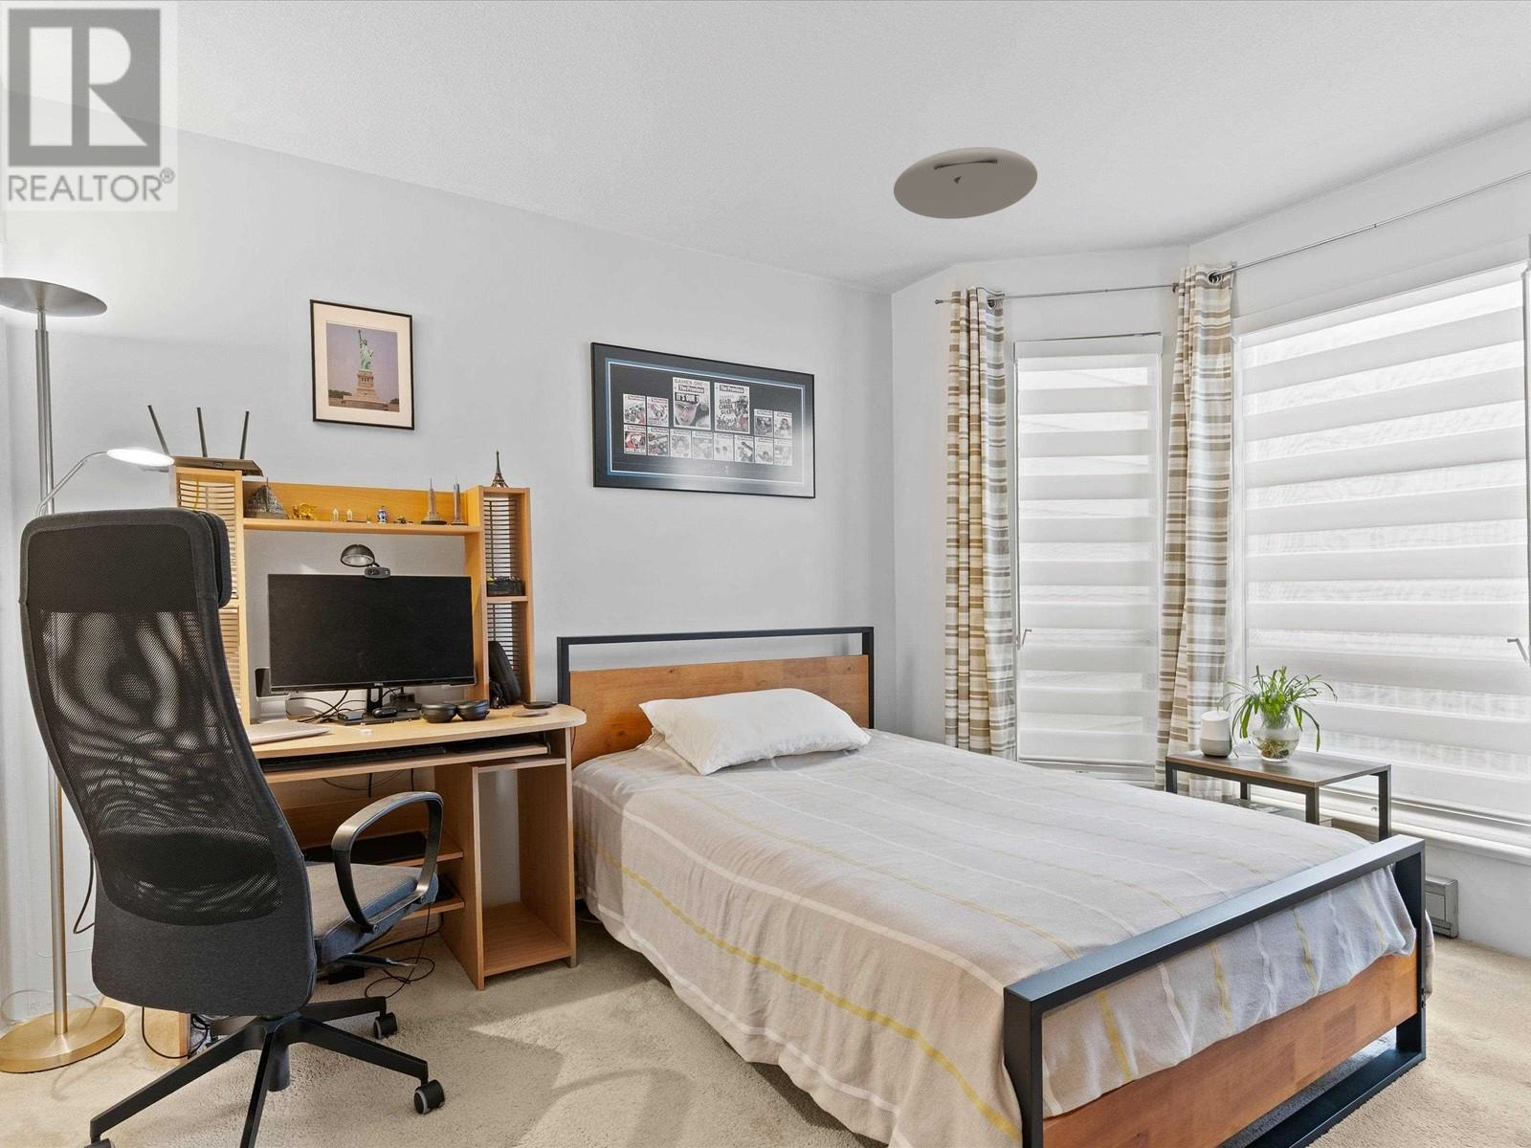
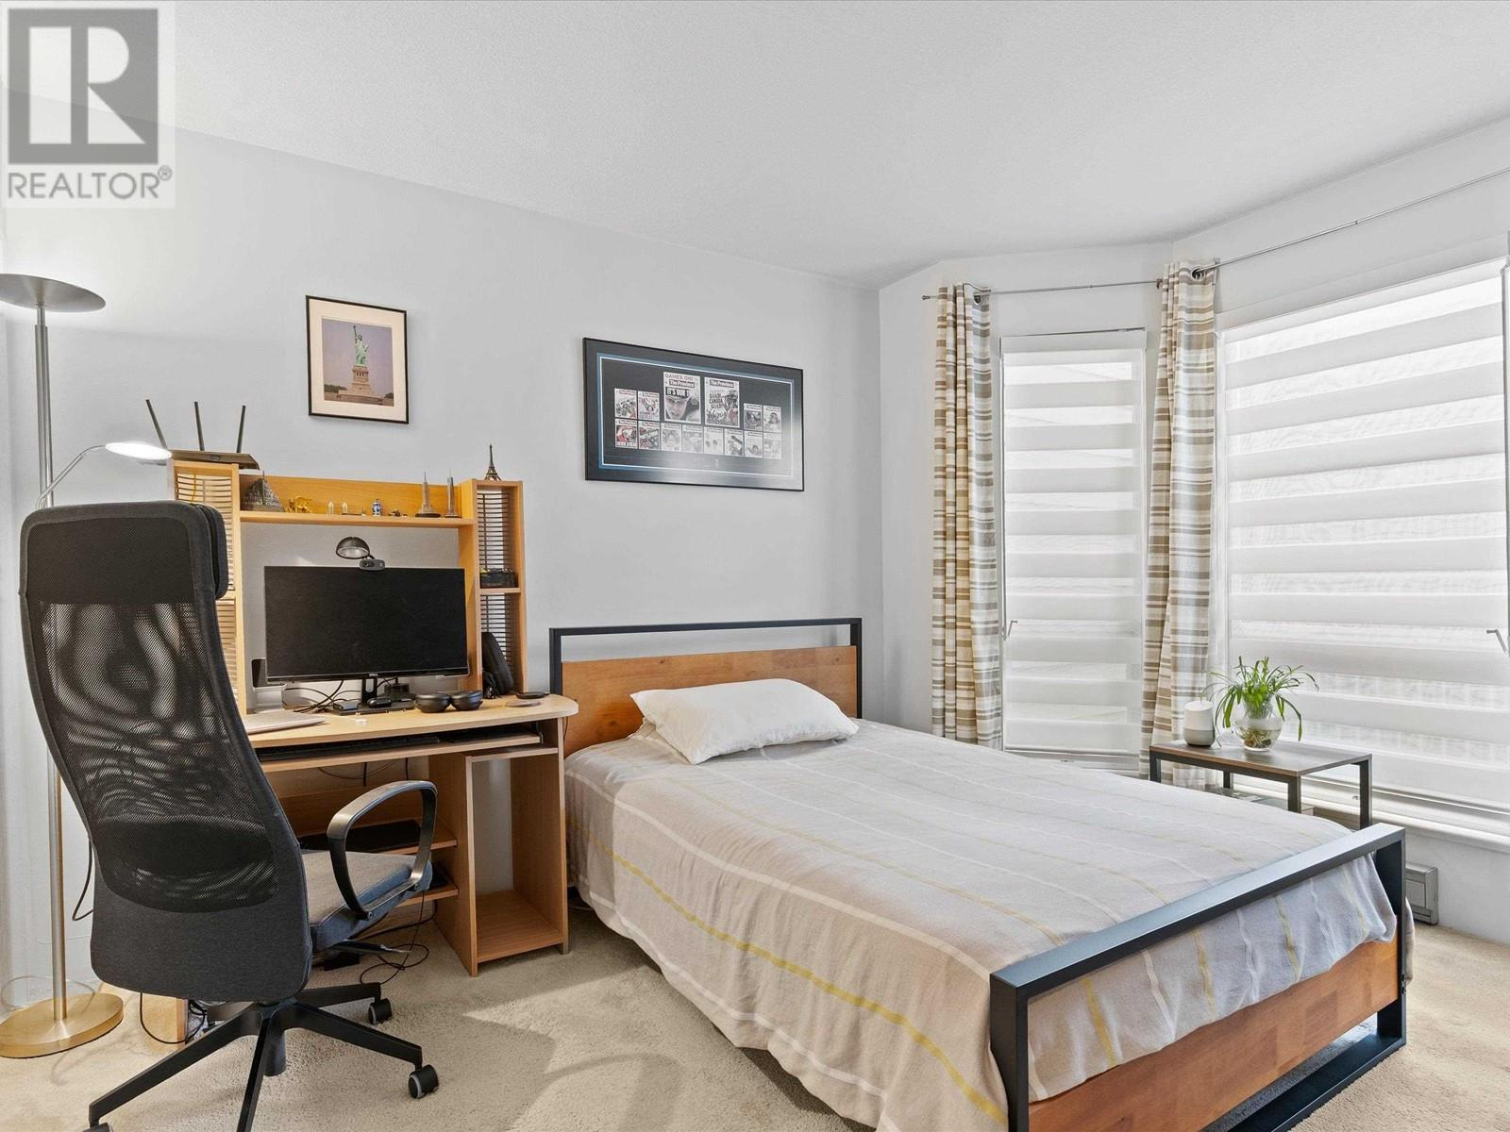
- ceiling light [893,146,1038,219]
